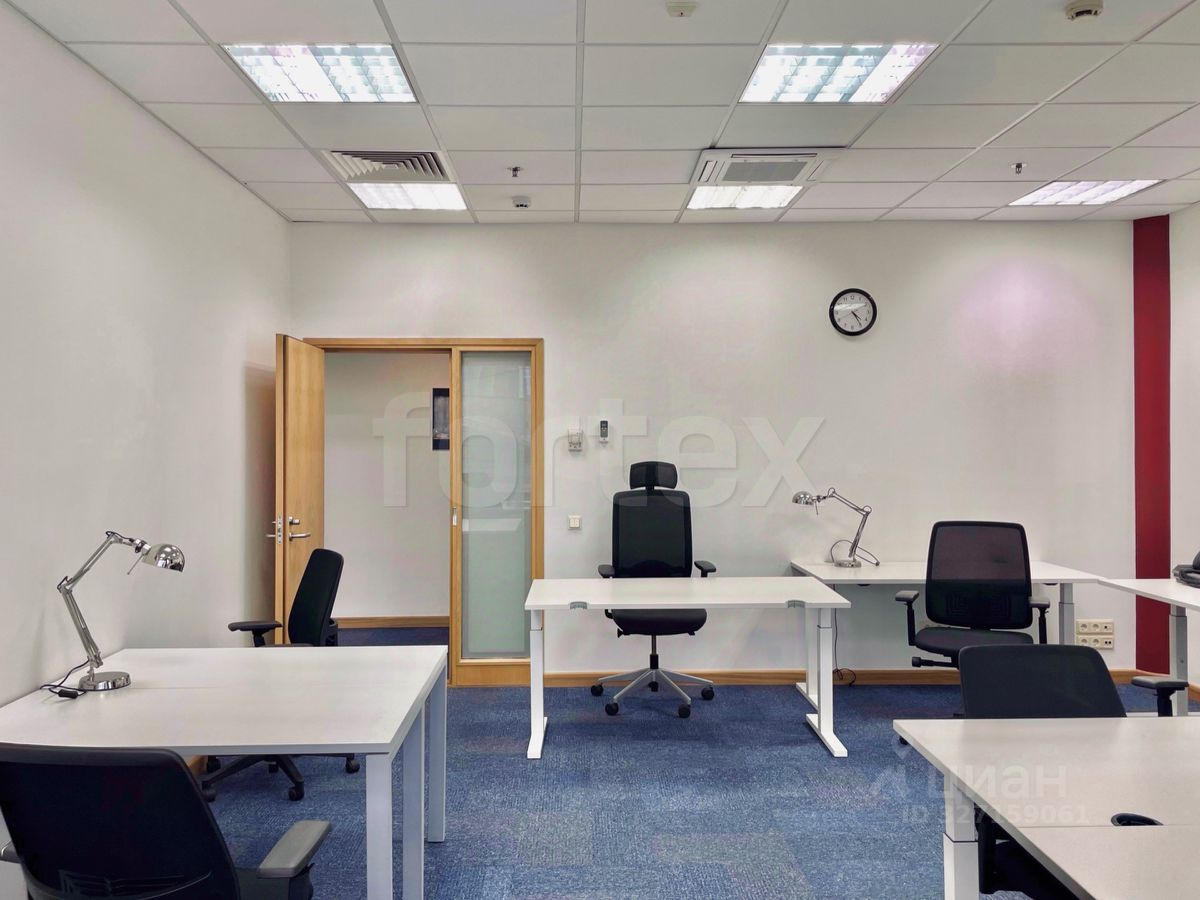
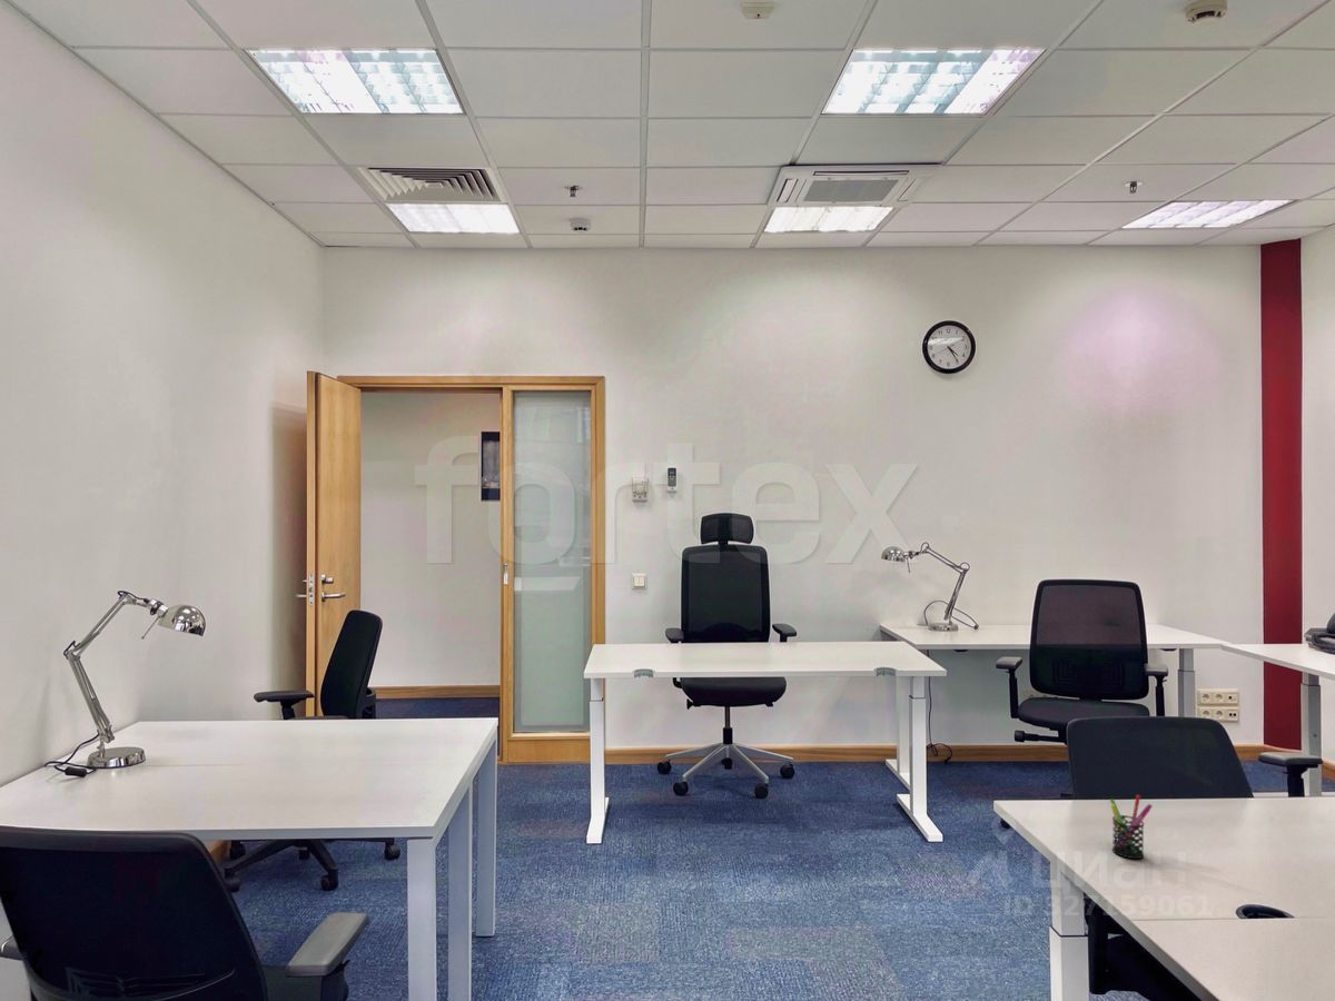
+ pen holder [1109,794,1153,860]
